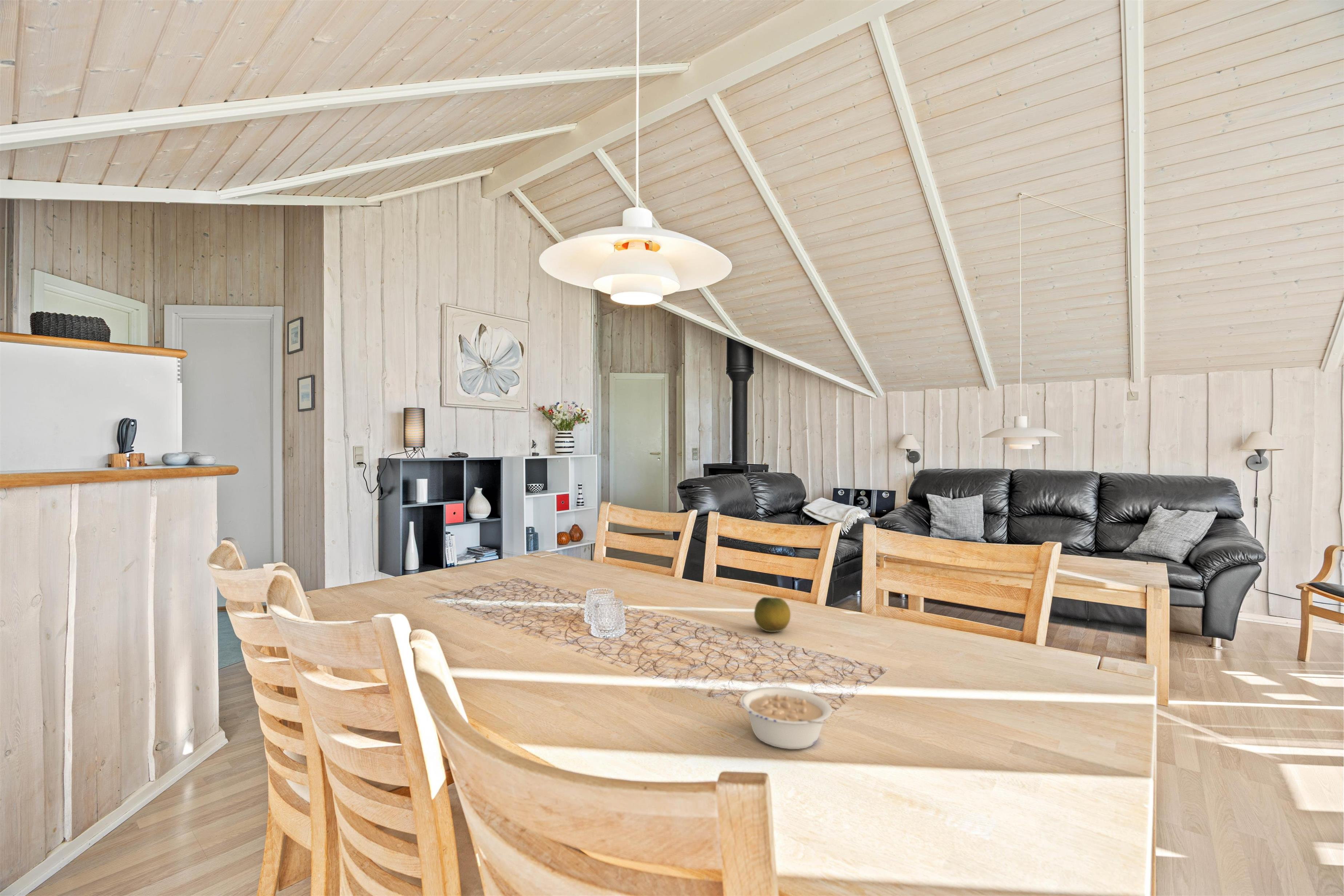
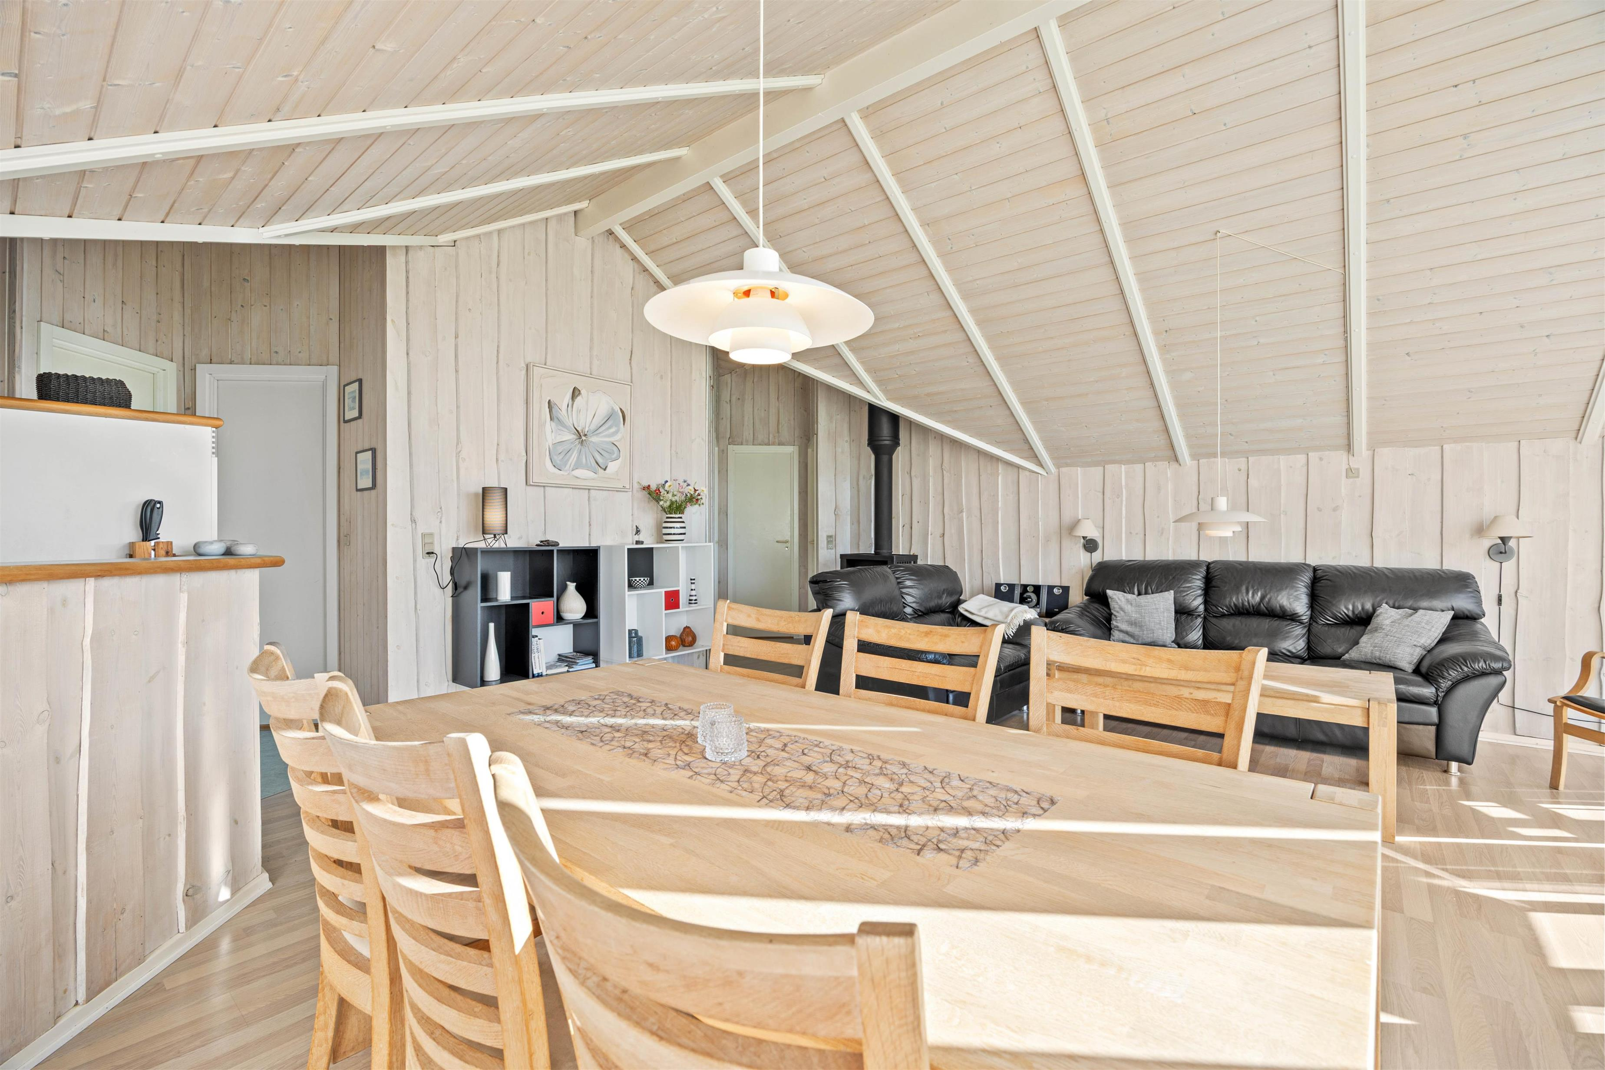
- legume [740,687,833,749]
- fruit [754,597,791,632]
